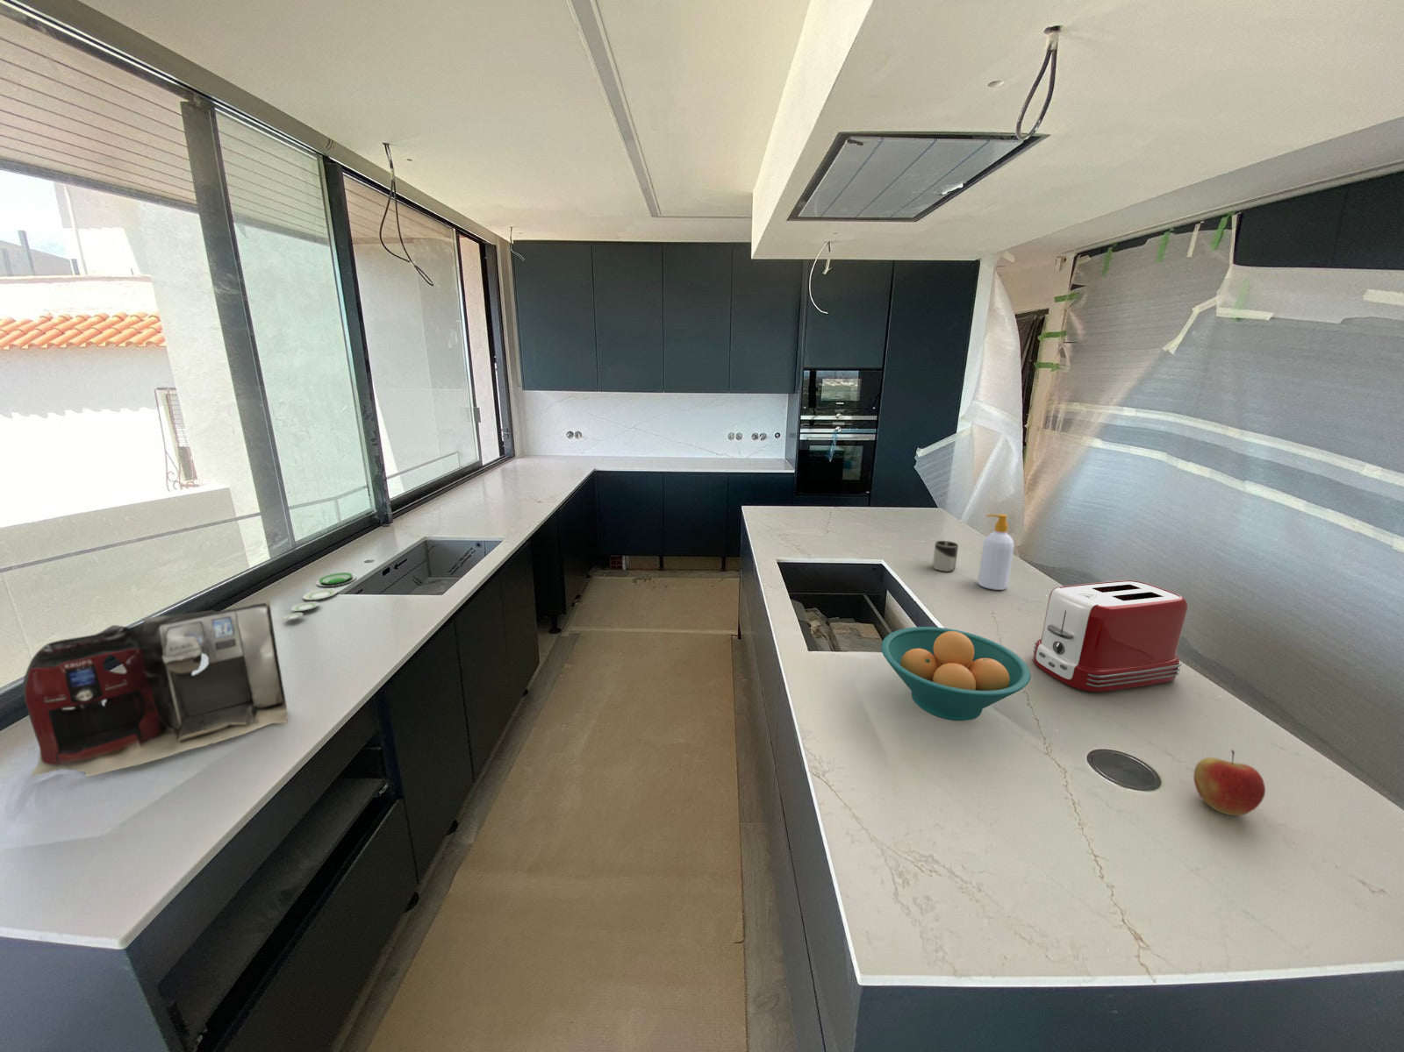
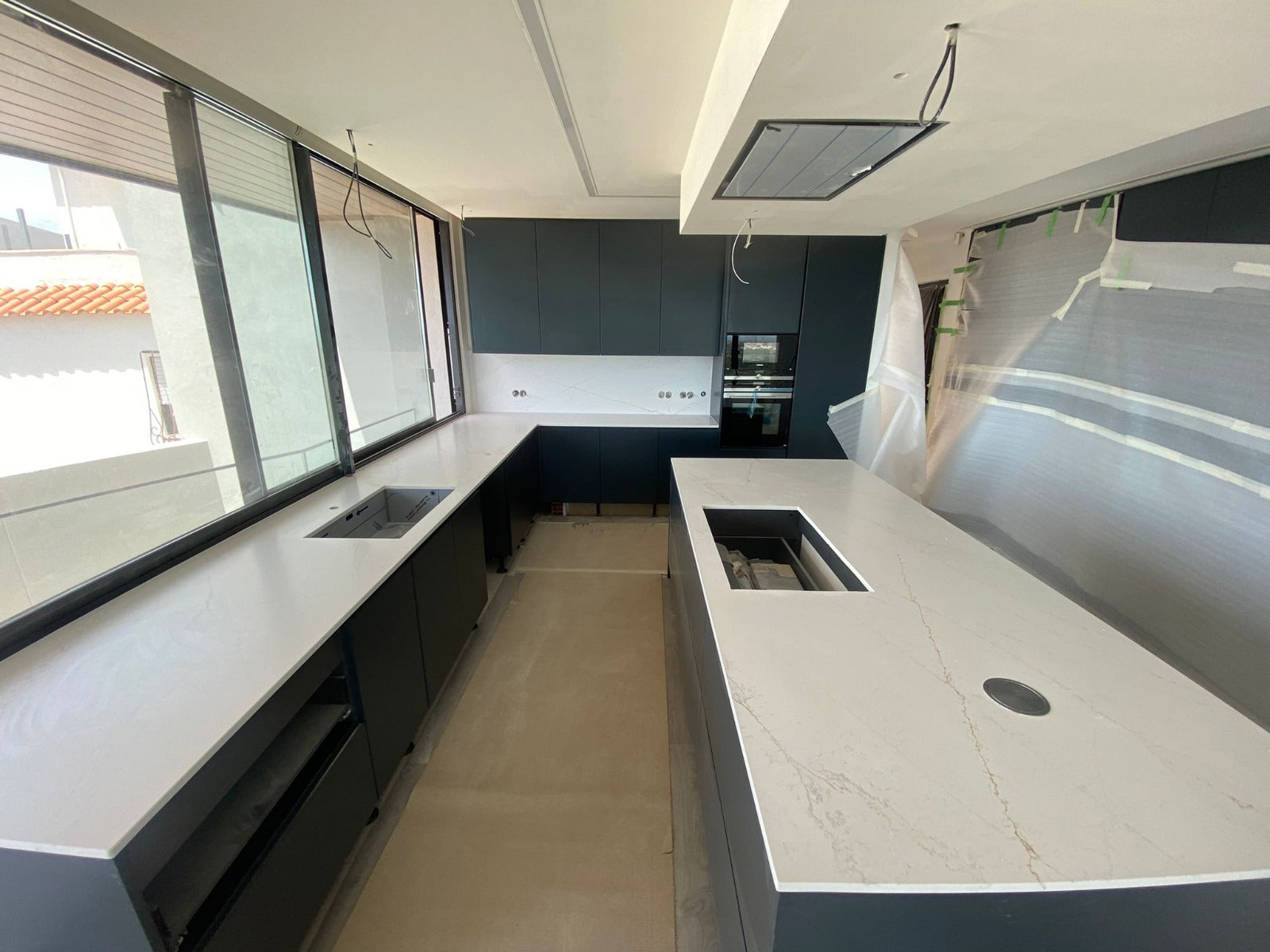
- plate [283,571,357,621]
- cup [932,540,960,572]
- toaster [1031,579,1190,693]
- soap bottle [976,514,1015,591]
- coffee maker [21,600,289,778]
- apple [1193,749,1266,817]
- fruit bowl [880,625,1031,722]
